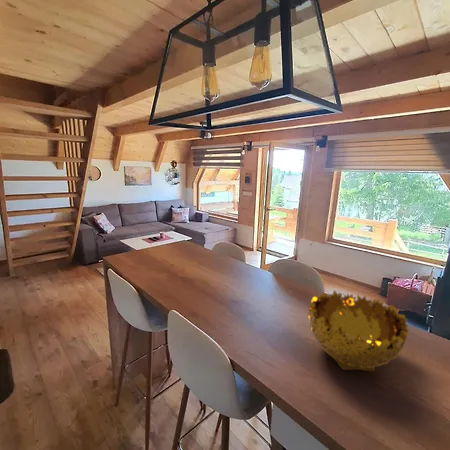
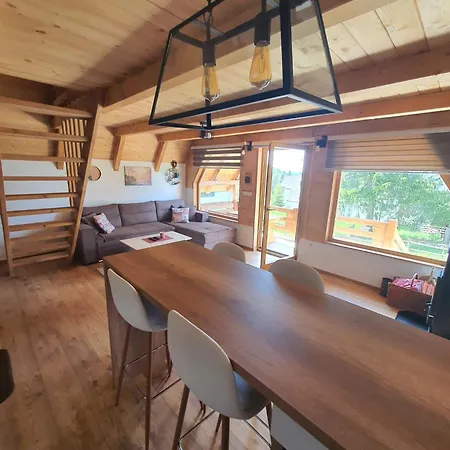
- decorative bowl [307,289,410,373]
